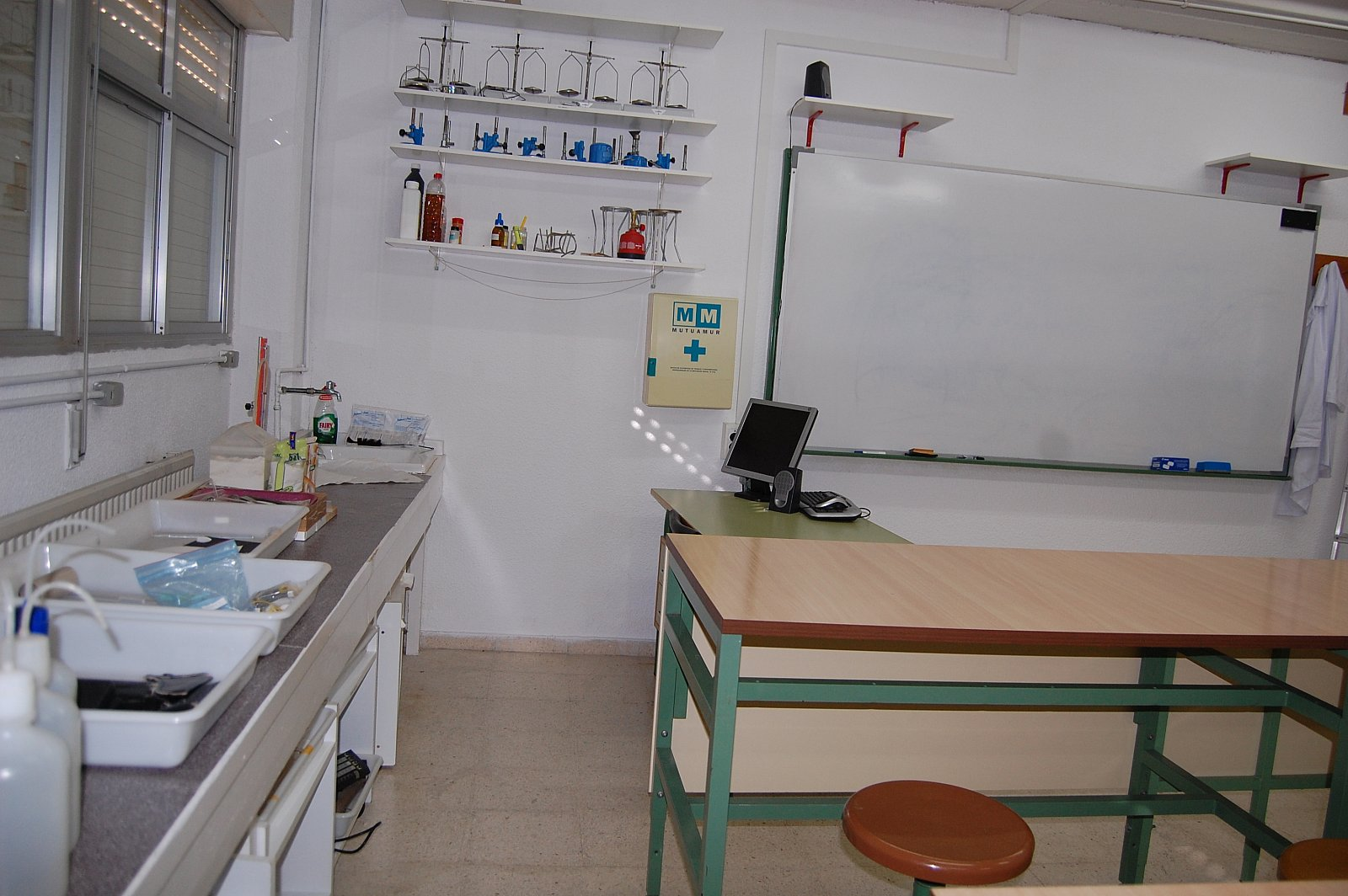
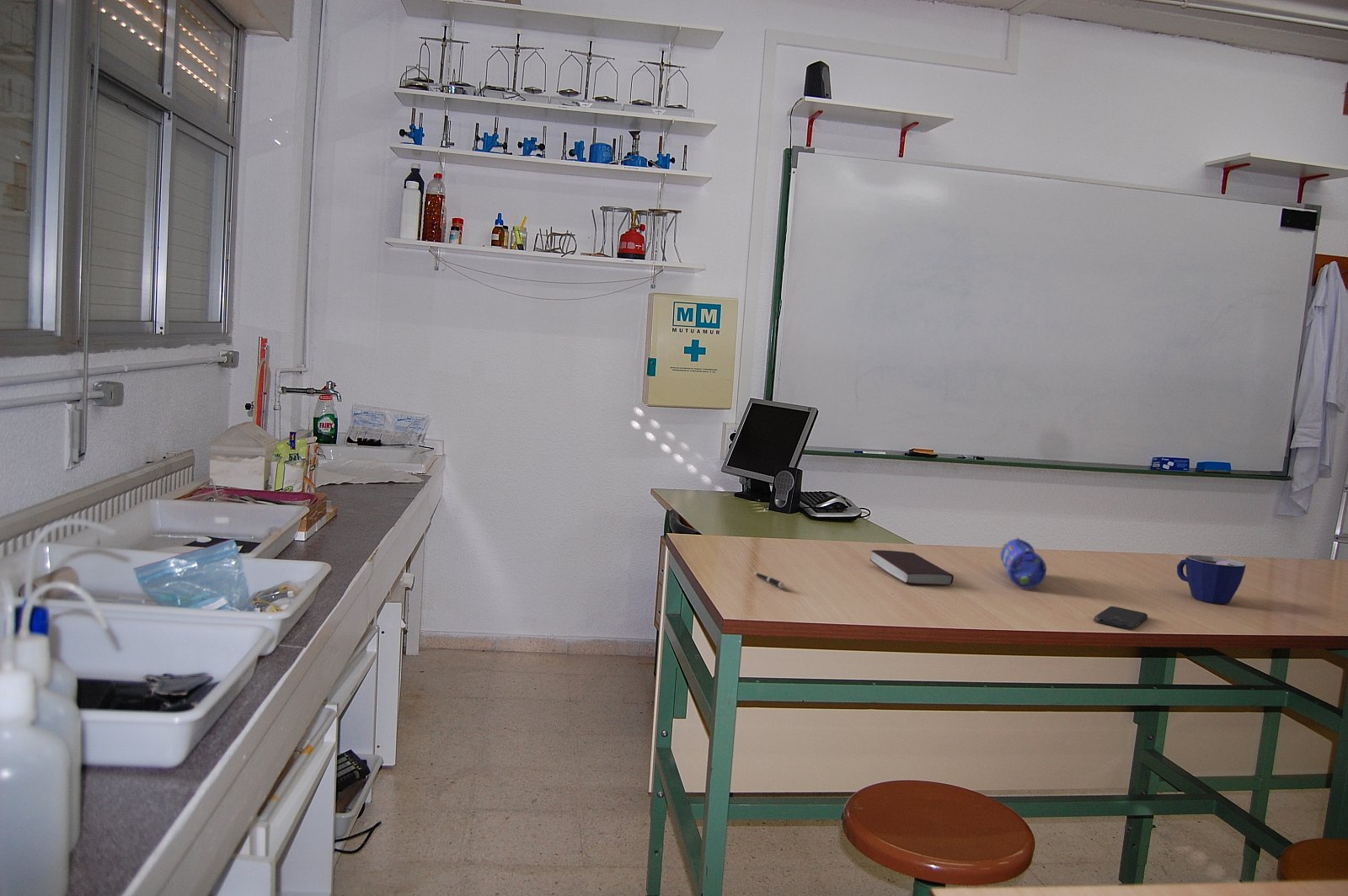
+ book [869,549,955,586]
+ cup [1176,554,1247,605]
+ pencil case [999,537,1048,589]
+ smartphone [1093,605,1148,630]
+ pen [752,572,785,589]
